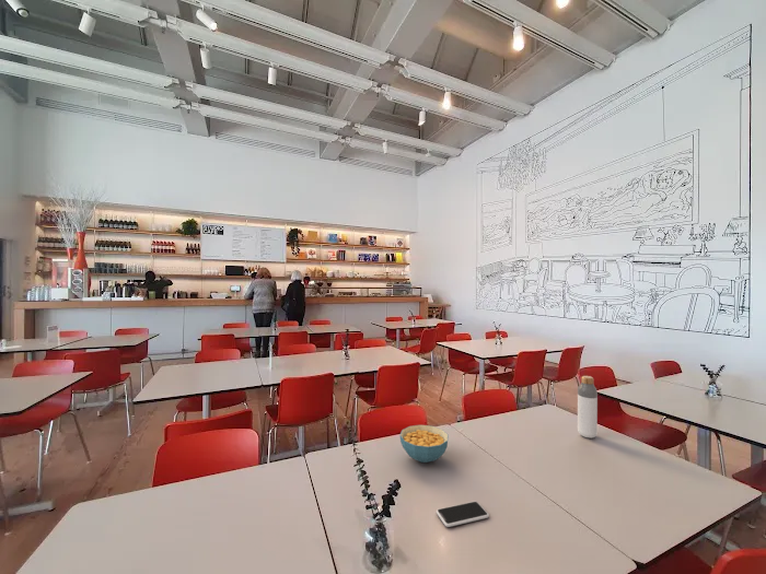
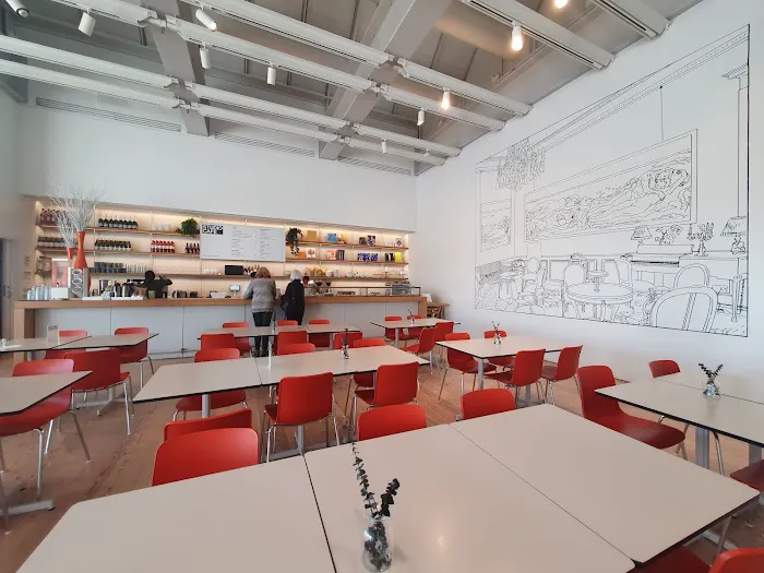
- bottle [577,375,599,440]
- cereal bowl [398,424,450,464]
- smartphone [436,501,490,528]
